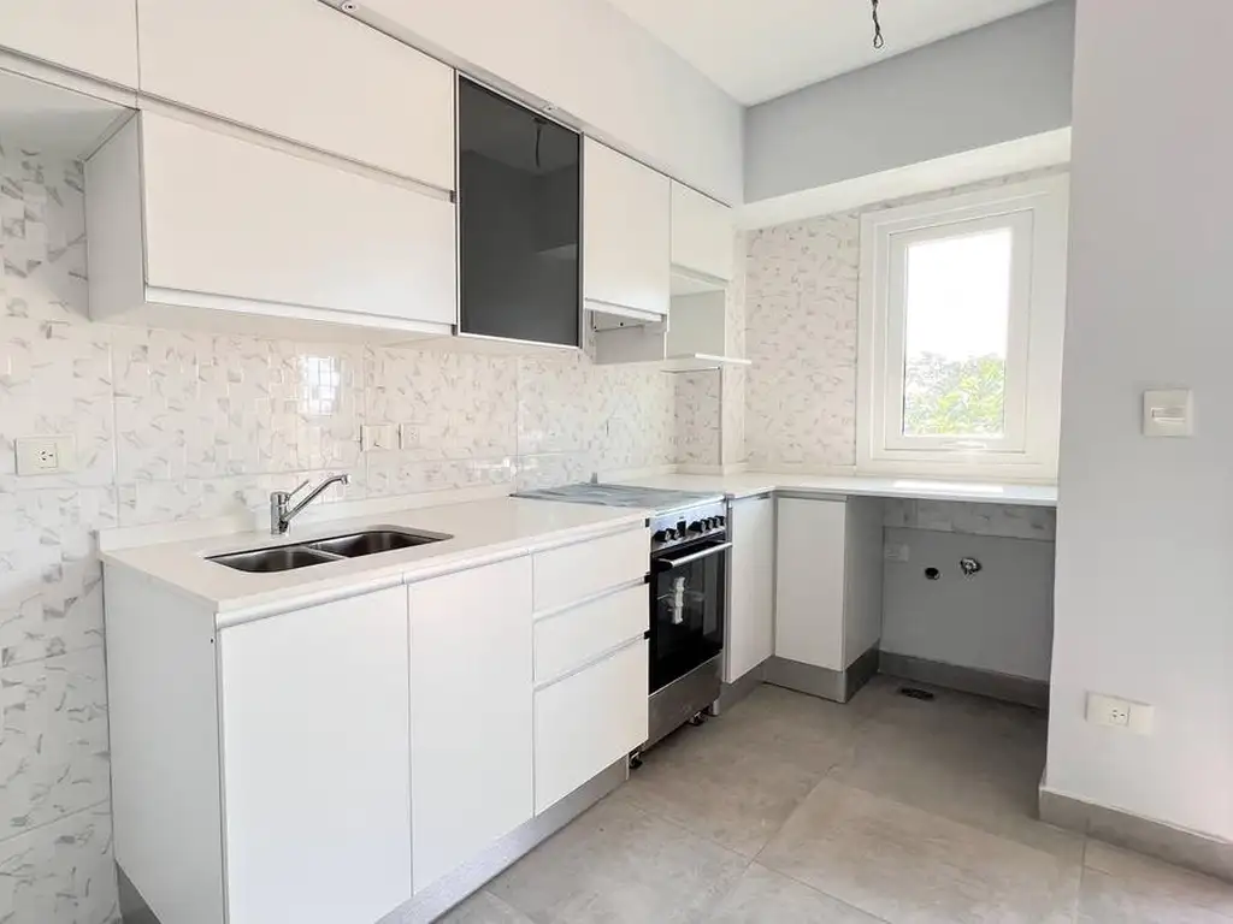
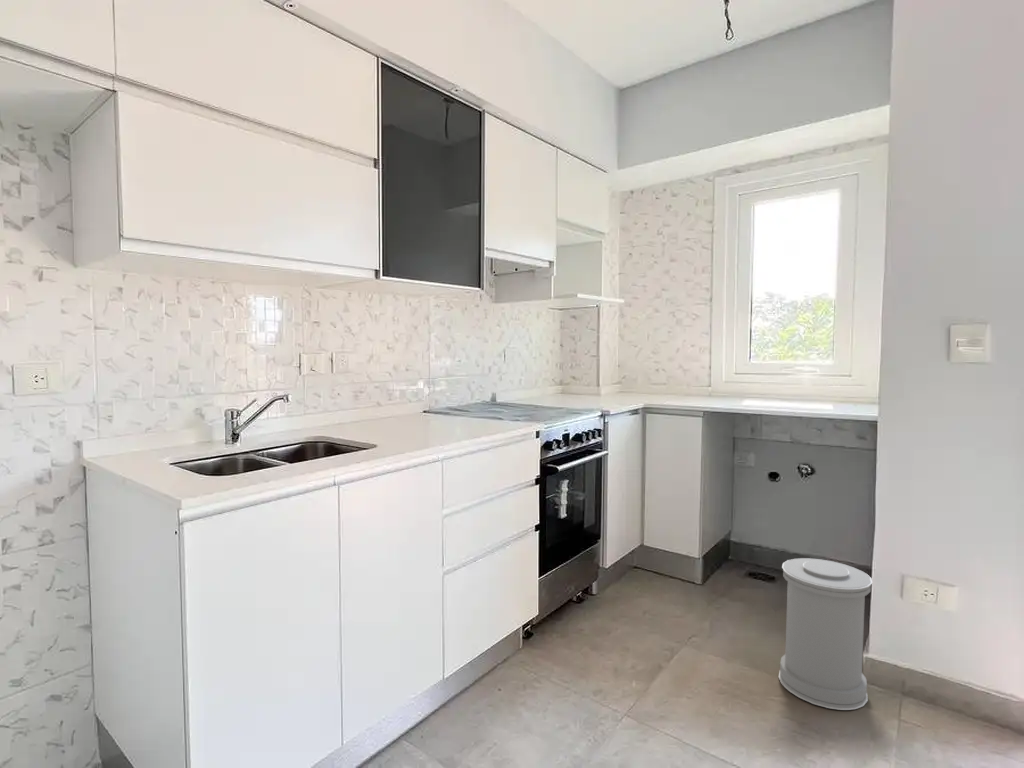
+ trash can [778,557,873,711]
